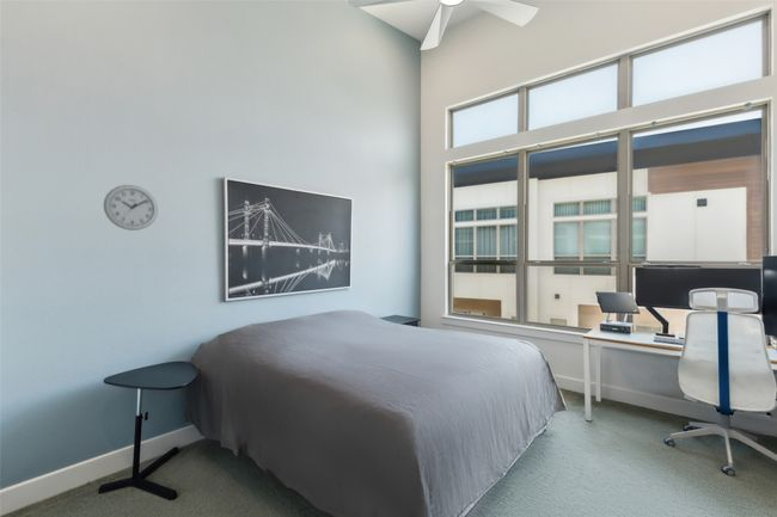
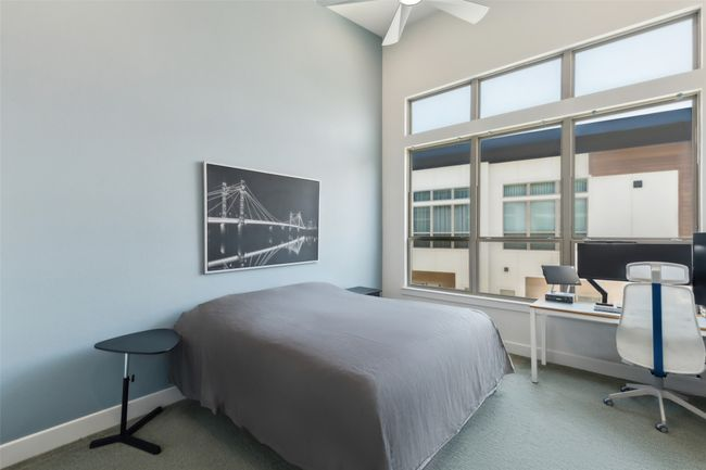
- wall clock [103,184,159,232]
